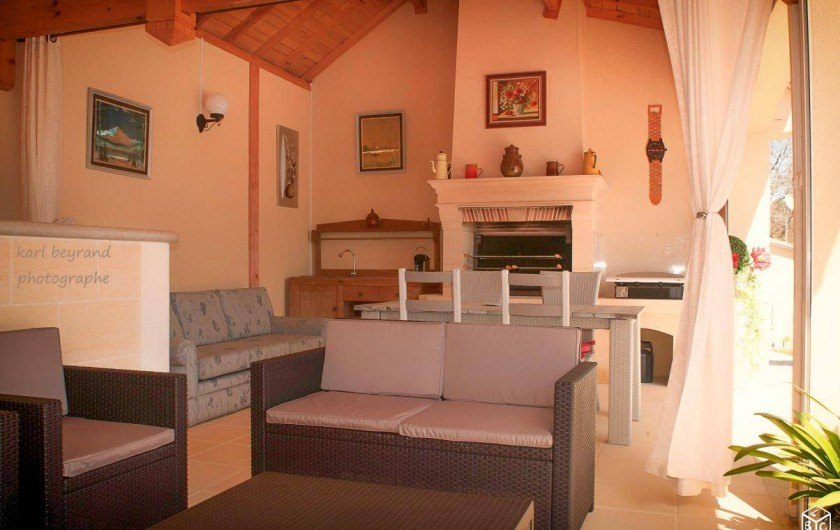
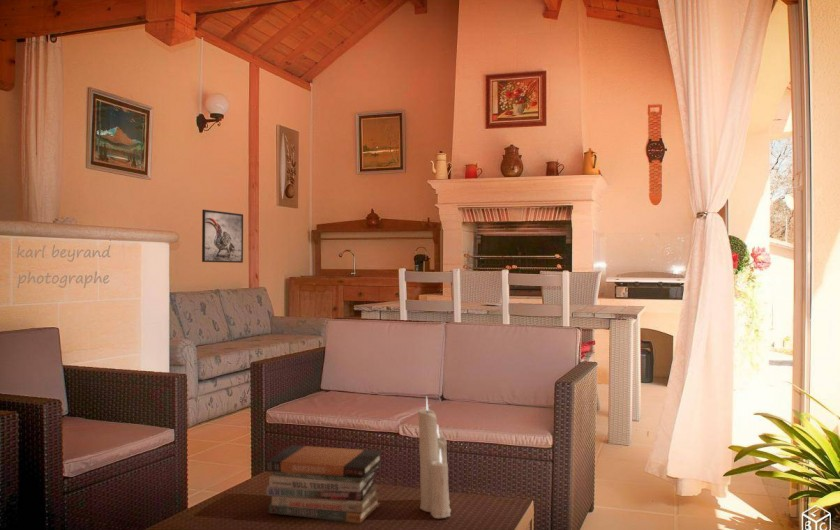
+ book stack [265,444,384,524]
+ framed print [201,209,244,264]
+ candle [417,396,452,519]
